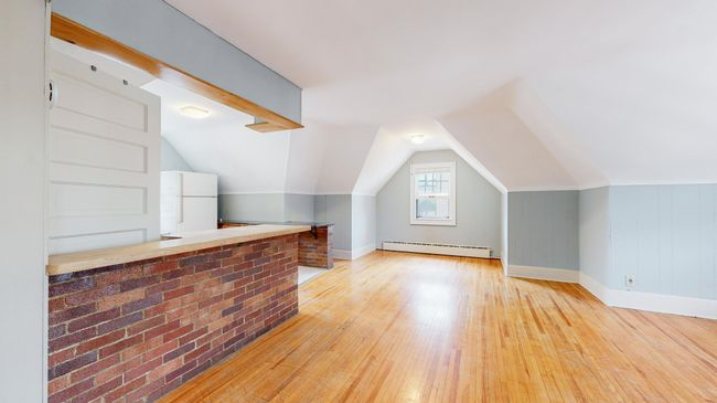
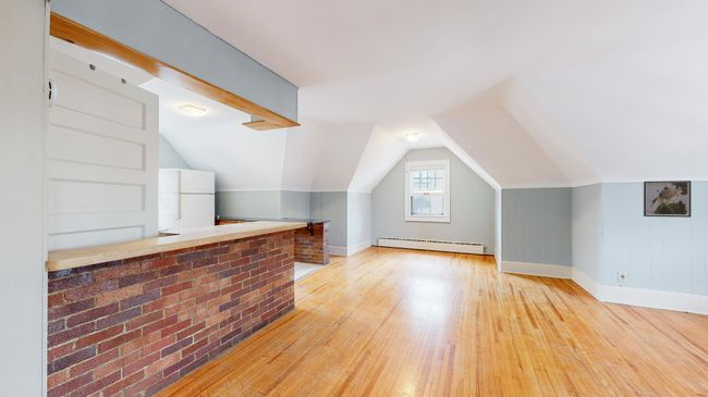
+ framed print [643,179,692,219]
